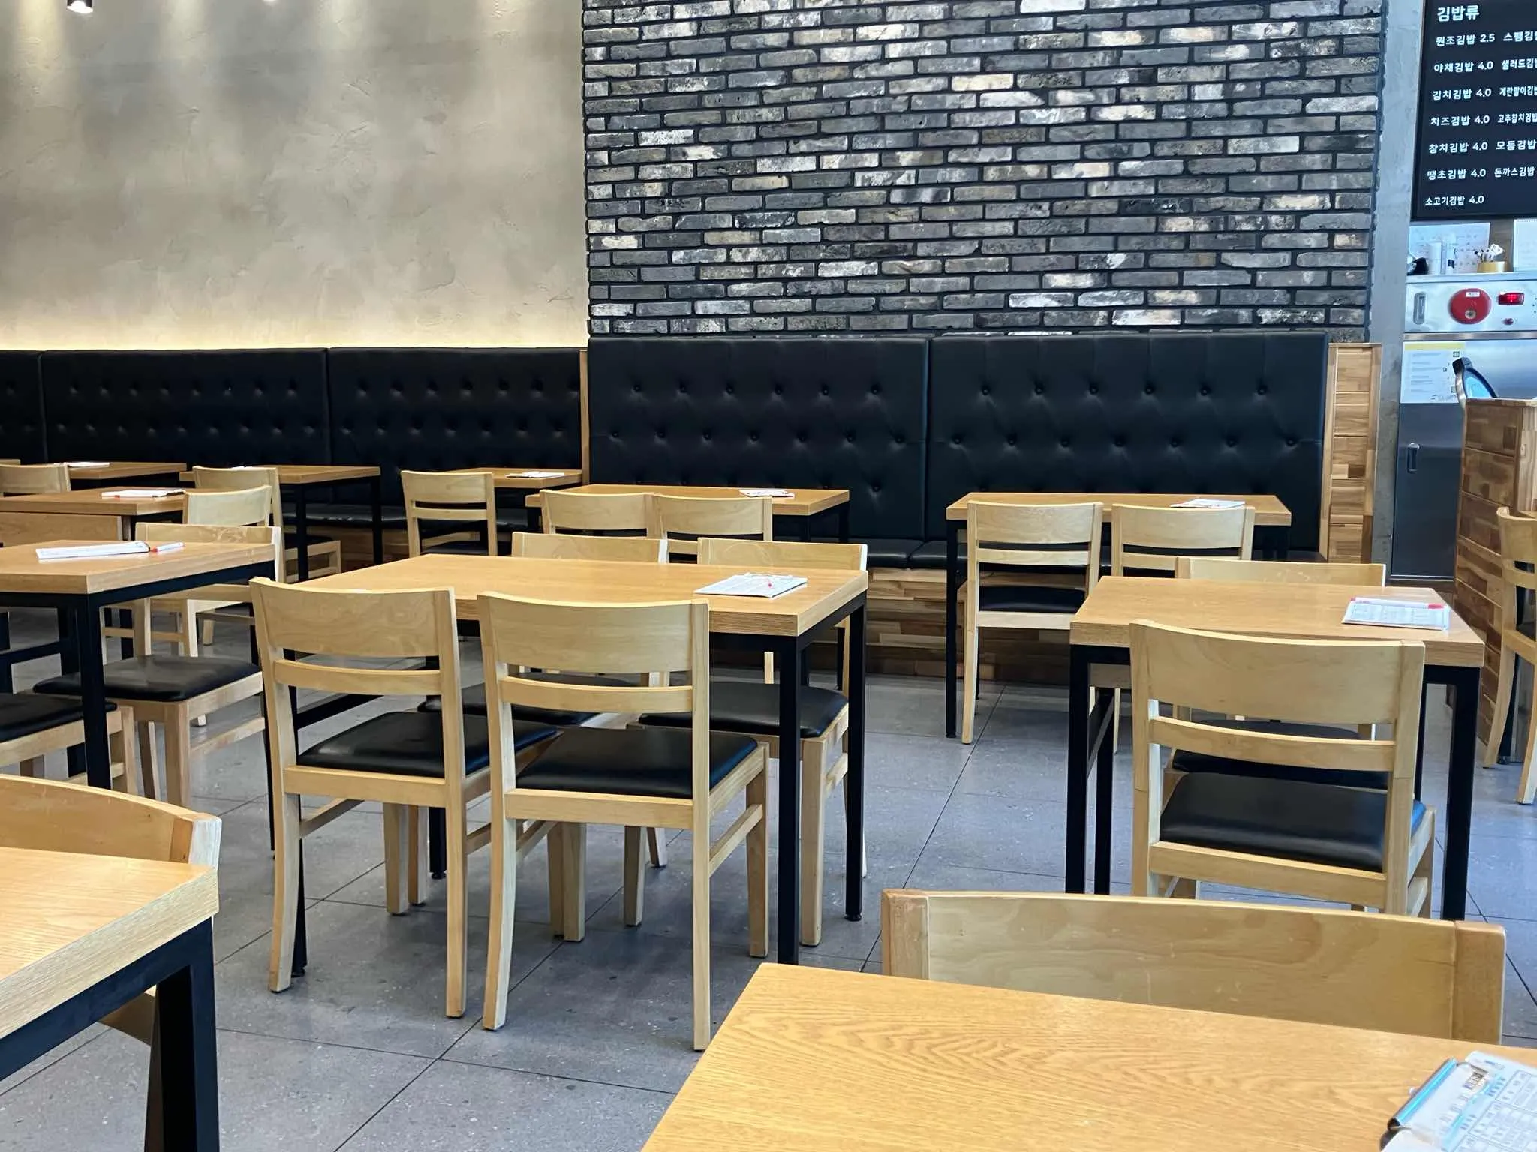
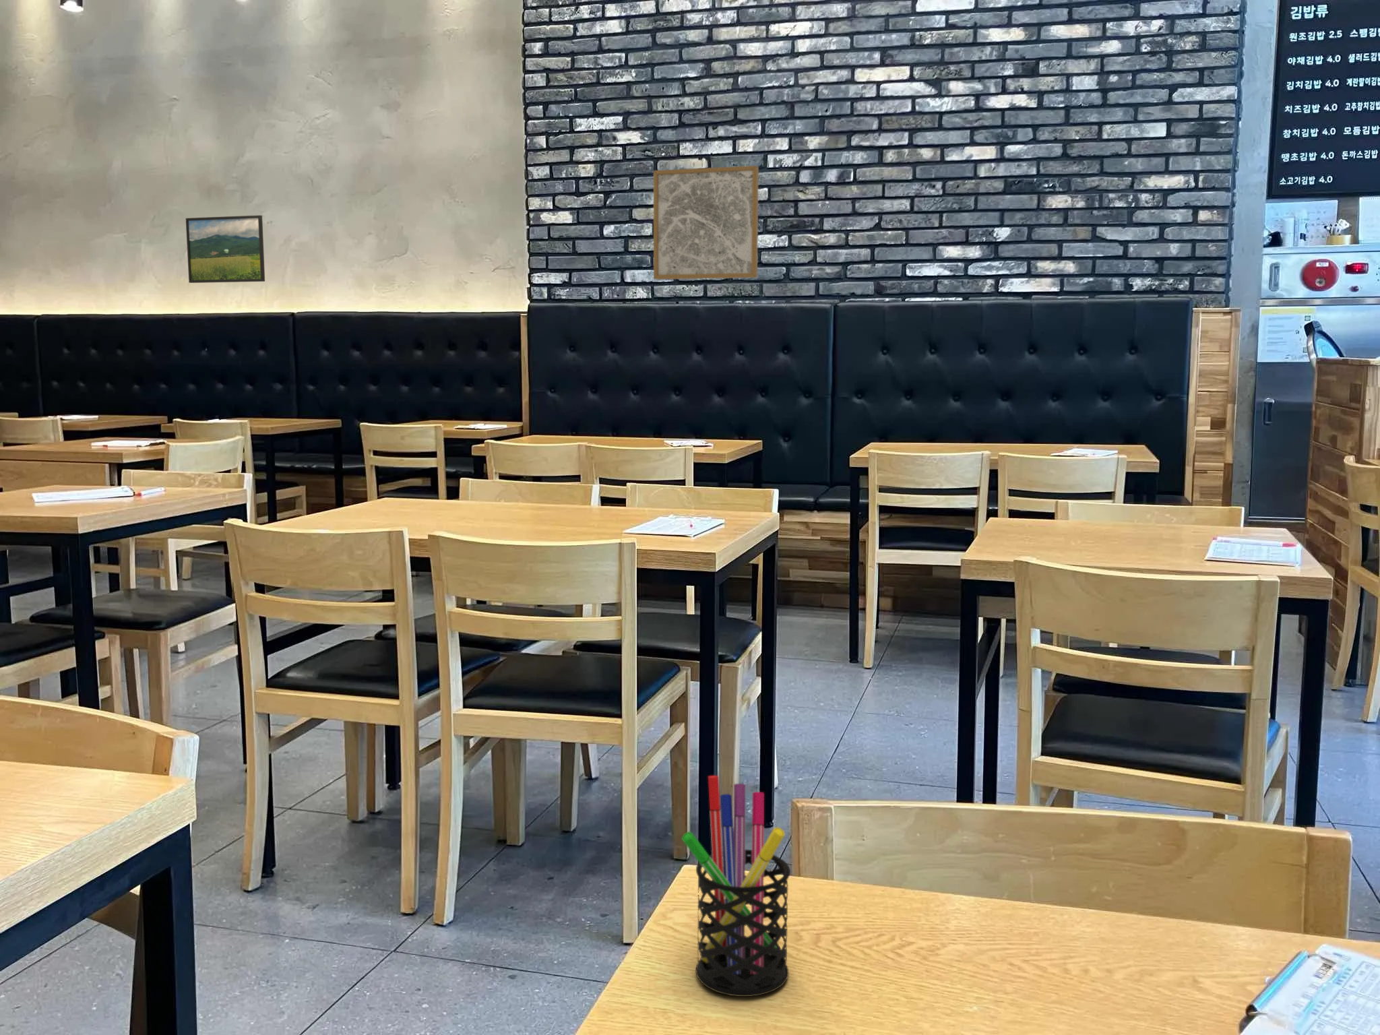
+ wall art [653,165,760,280]
+ pen holder [681,775,791,997]
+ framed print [186,214,265,284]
